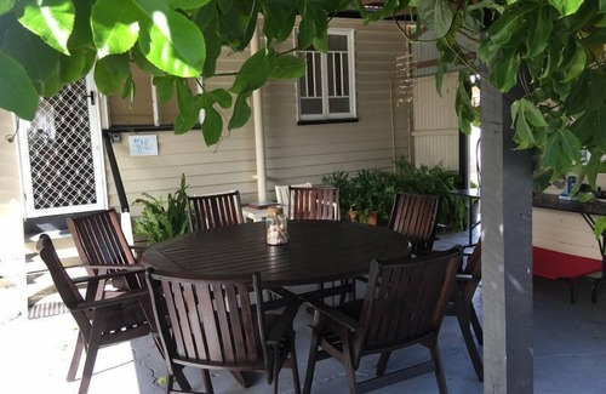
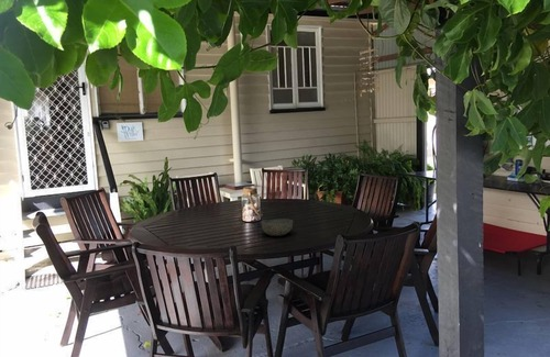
+ bowl [261,217,294,237]
